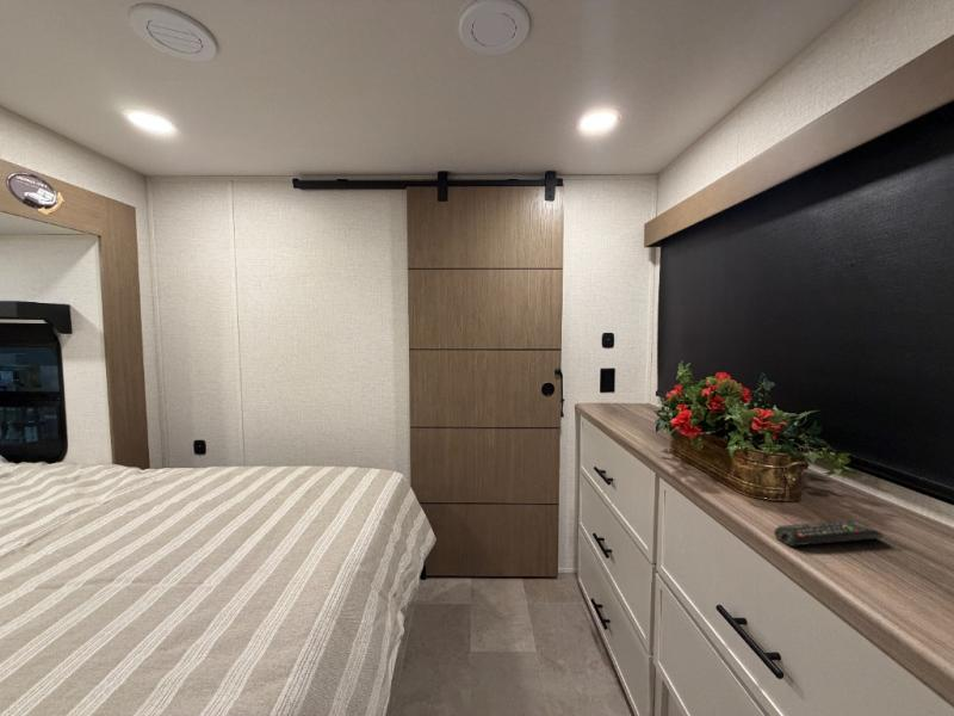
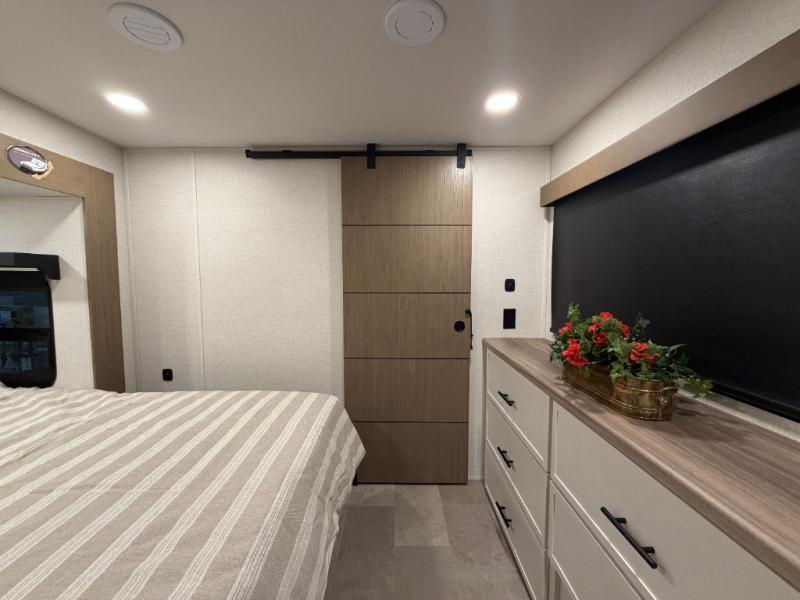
- remote control [773,519,885,548]
